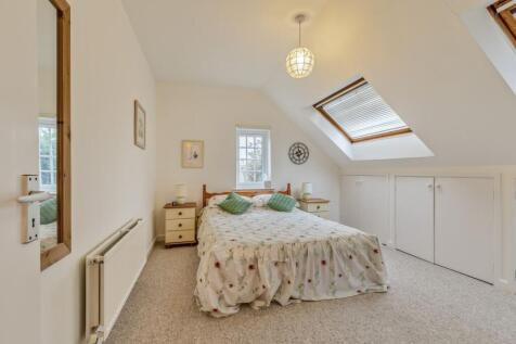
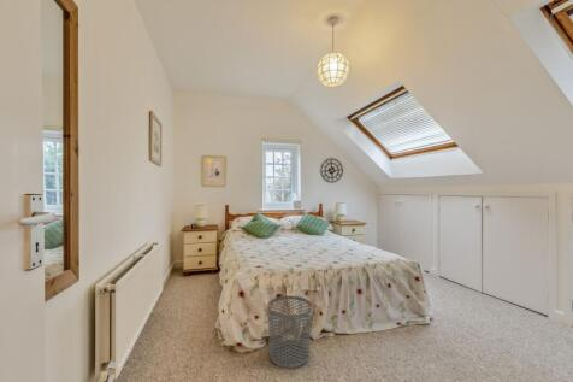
+ waste bin [266,295,313,369]
